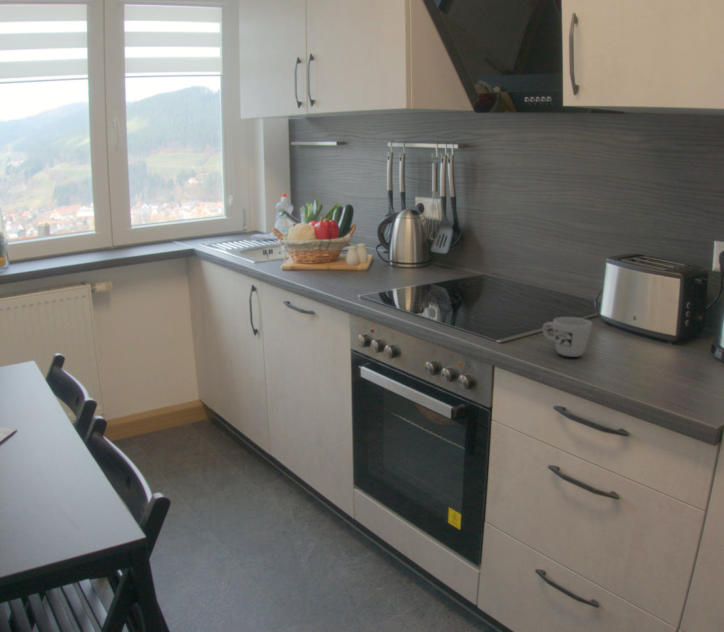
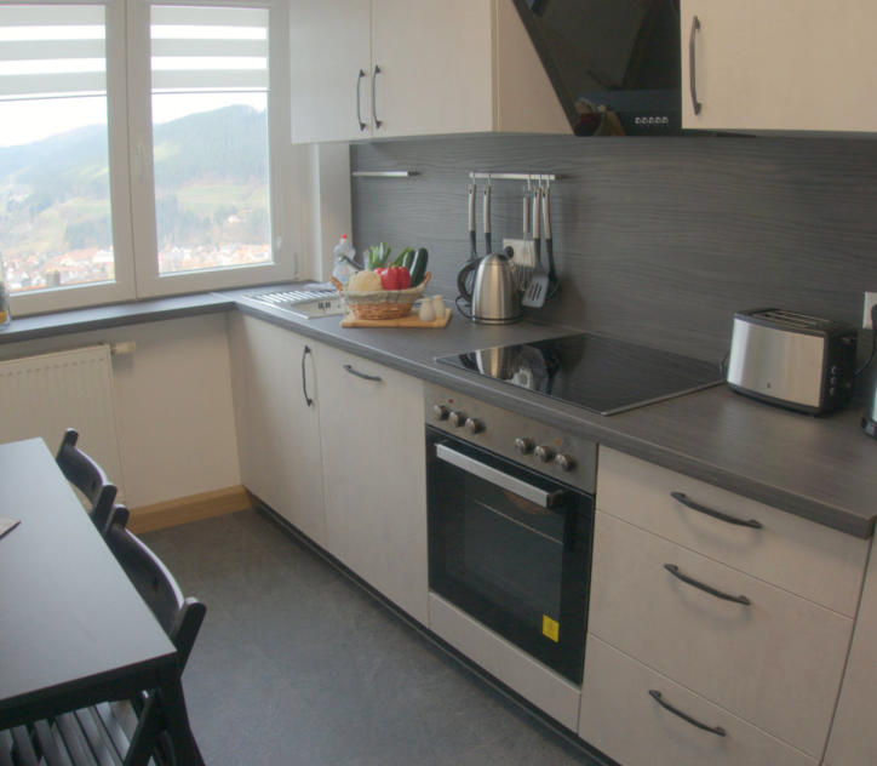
- mug [542,316,593,358]
